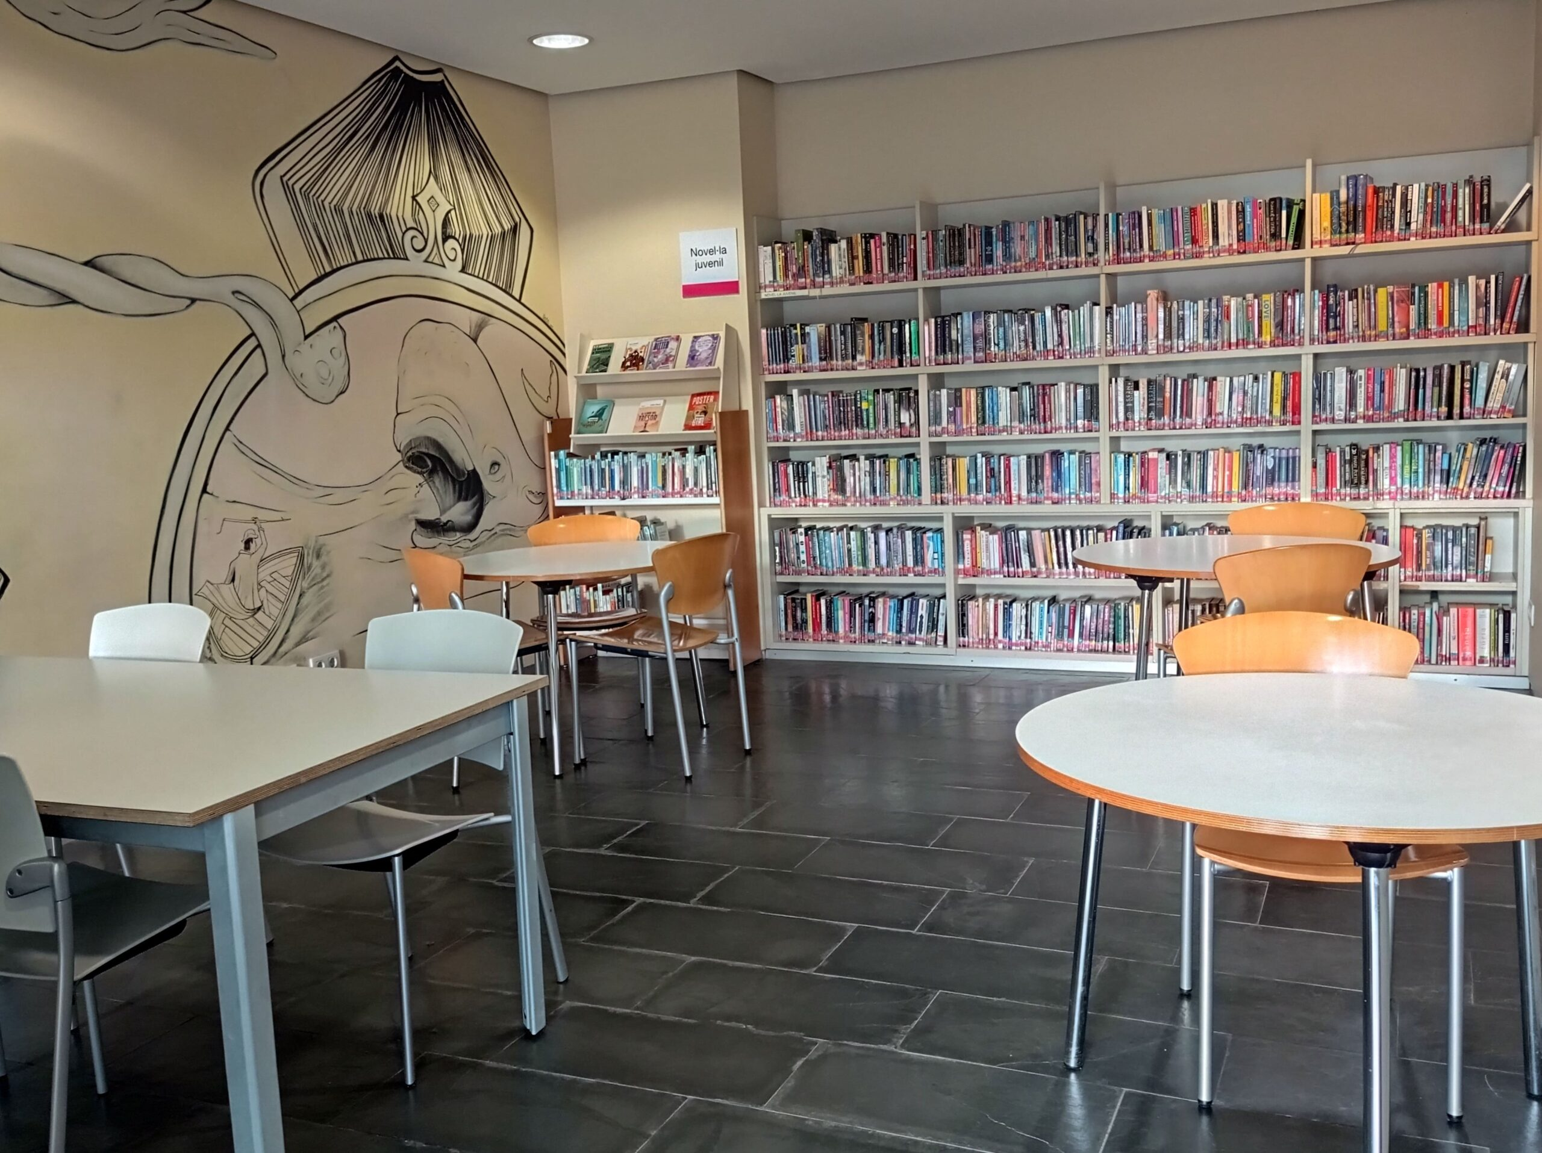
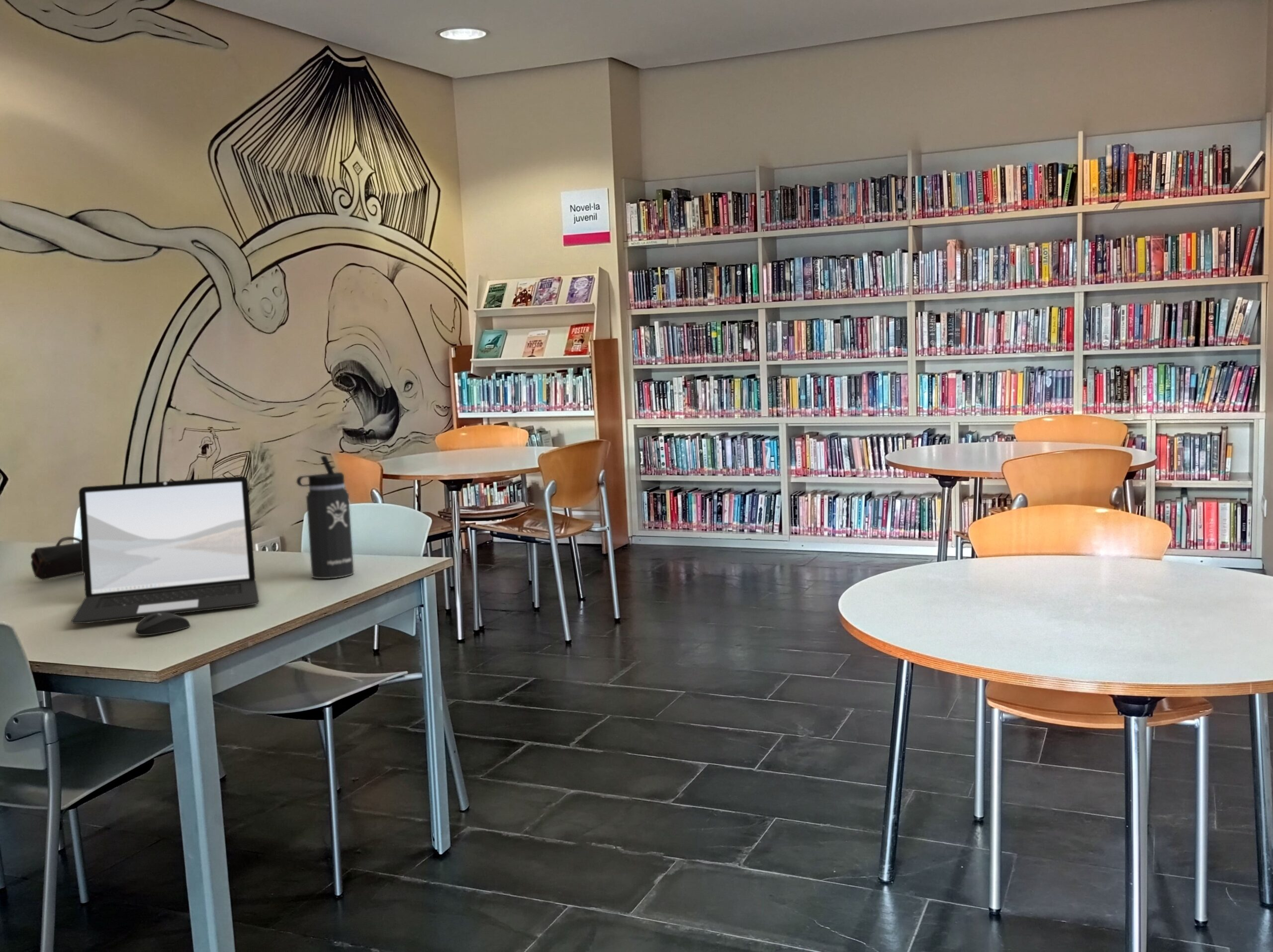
+ laptop [71,476,260,624]
+ pencil case [30,536,84,581]
+ thermos bottle [296,455,355,579]
+ mouse [134,612,191,636]
